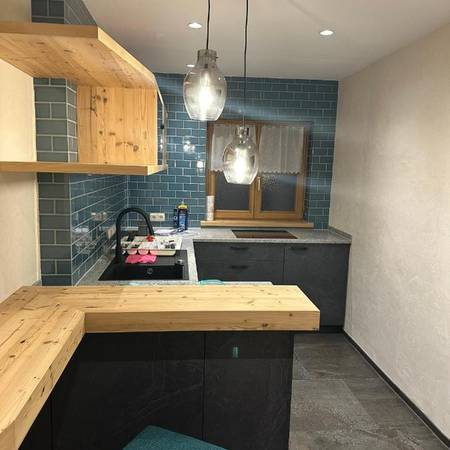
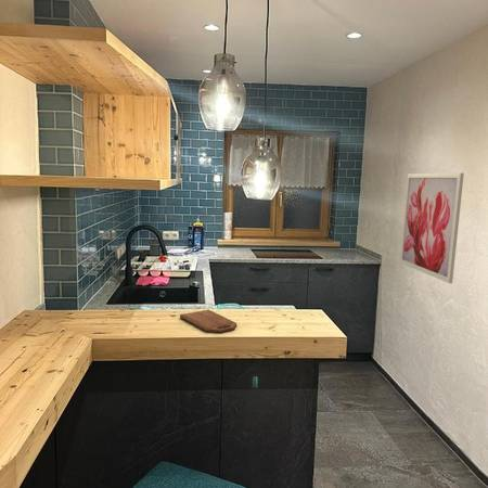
+ cutting board [179,309,237,334]
+ wall art [399,172,465,284]
